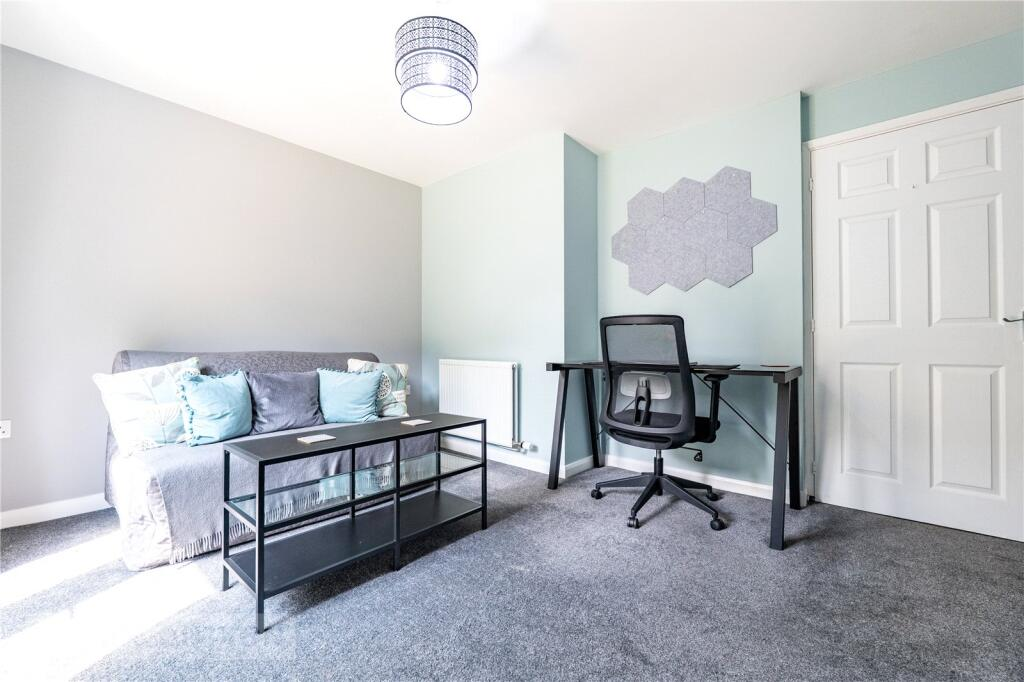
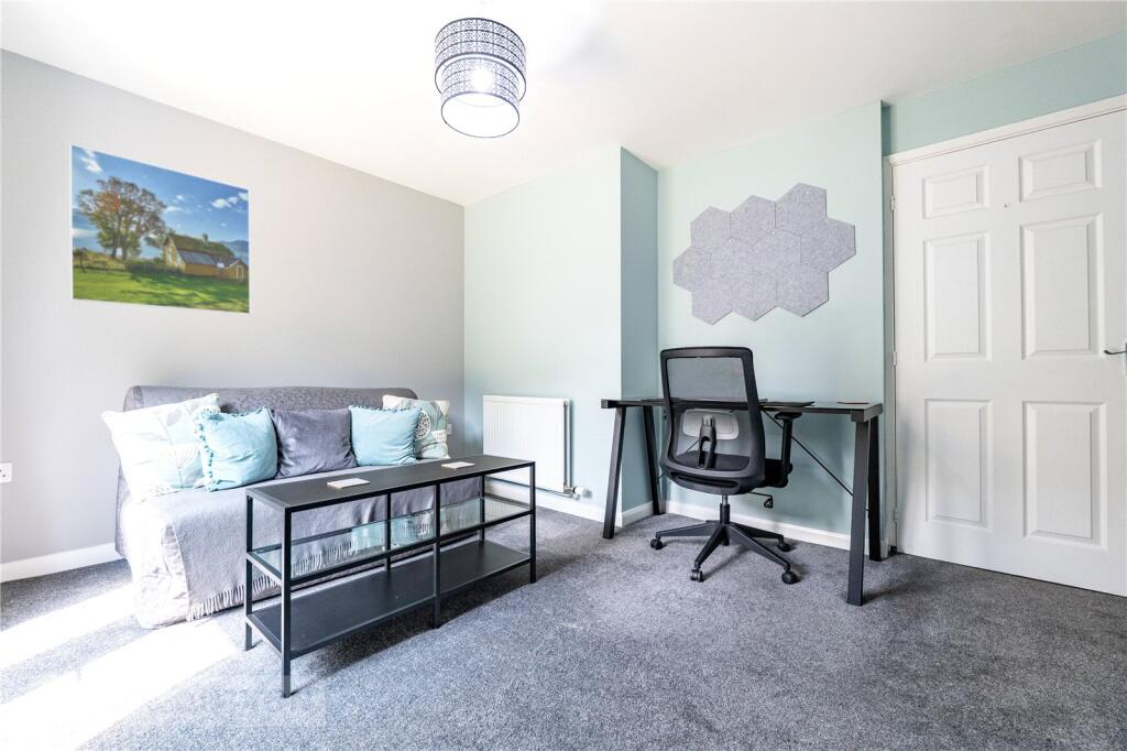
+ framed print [68,143,251,316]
